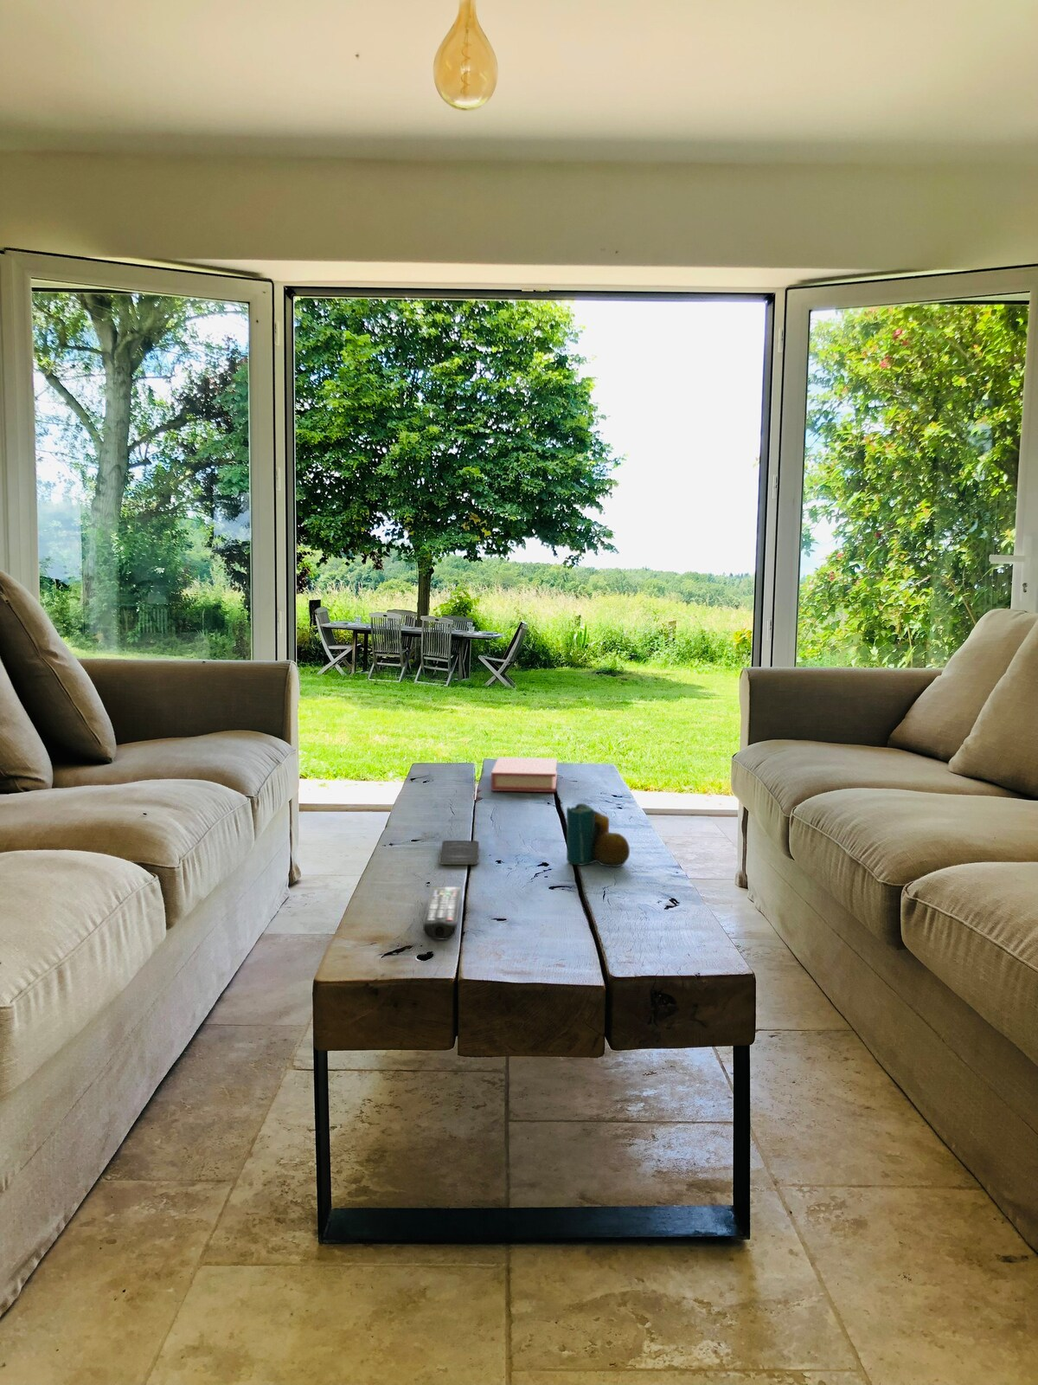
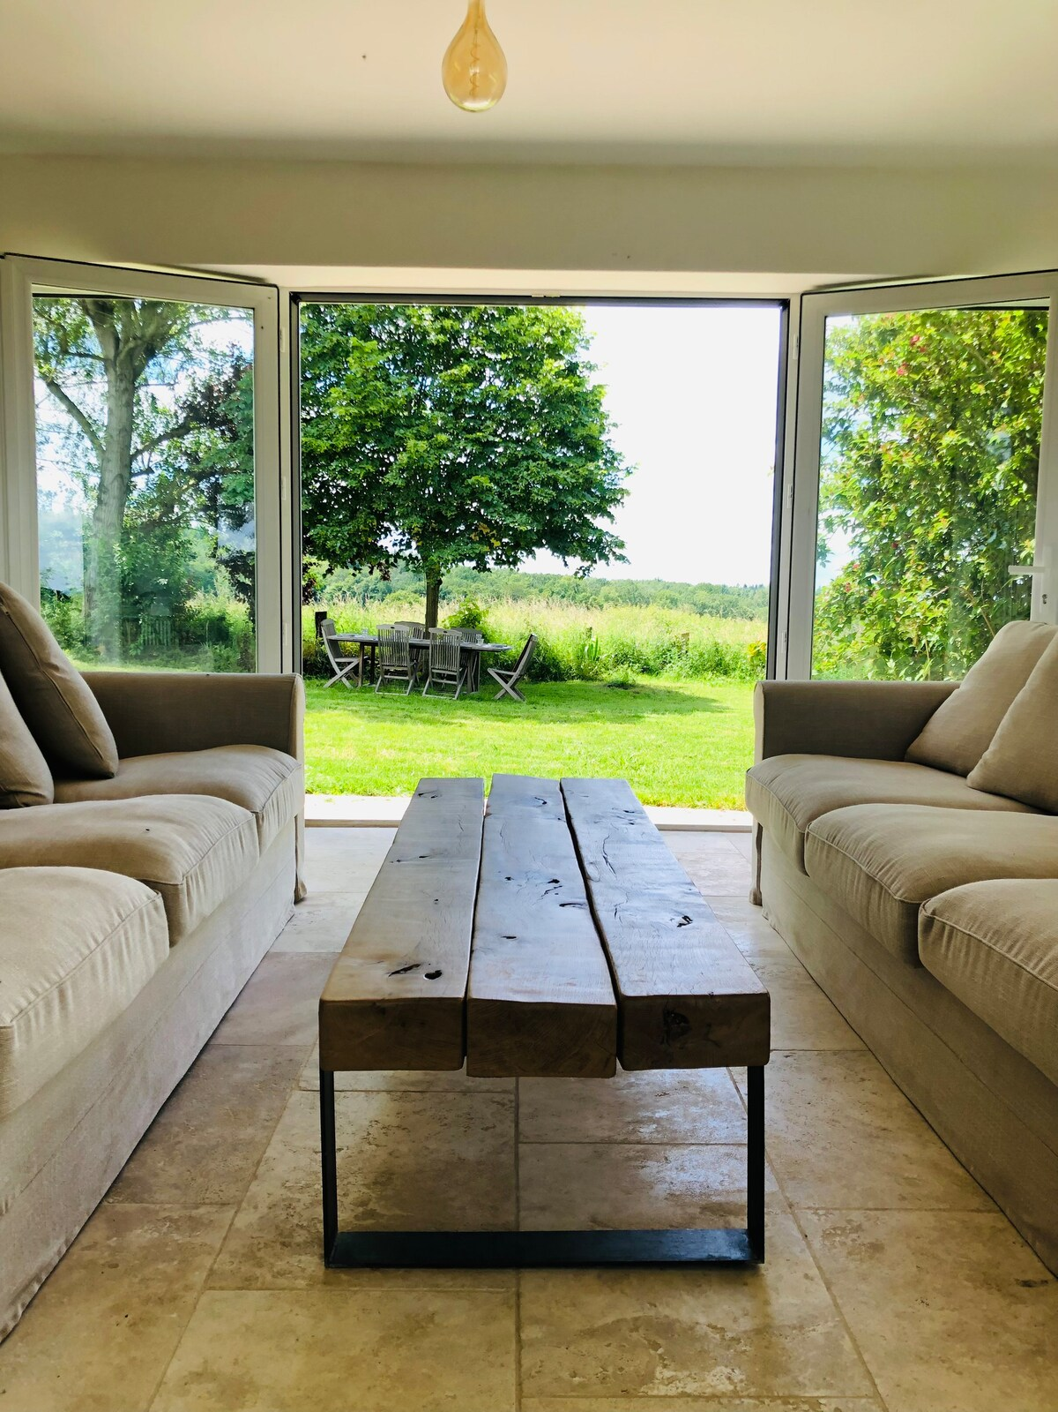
- remote control [422,887,462,940]
- candle [566,803,630,867]
- smartphone [438,840,480,866]
- book [491,756,558,793]
